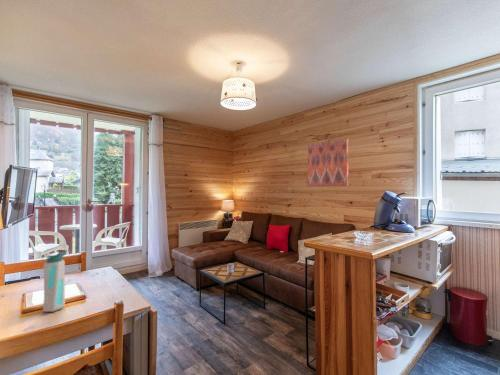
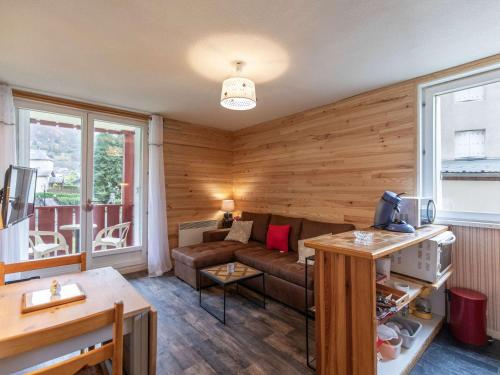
- wall art [307,138,349,187]
- water bottle [42,249,68,313]
